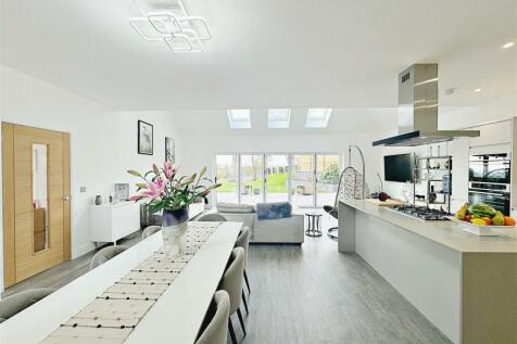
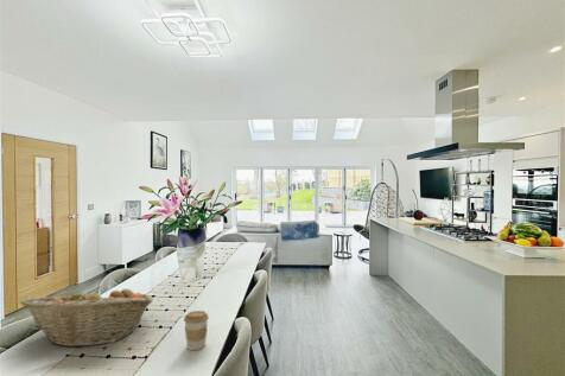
+ coffee cup [183,310,210,351]
+ fruit basket [19,285,154,349]
